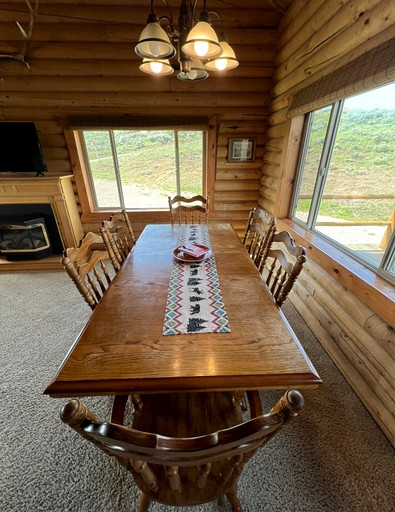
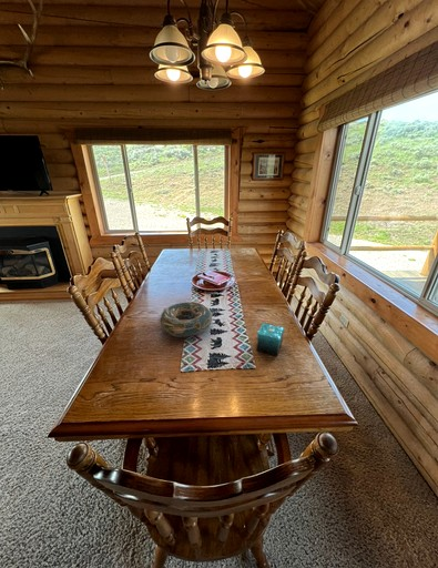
+ candle [255,322,285,357]
+ decorative bowl [159,301,213,338]
